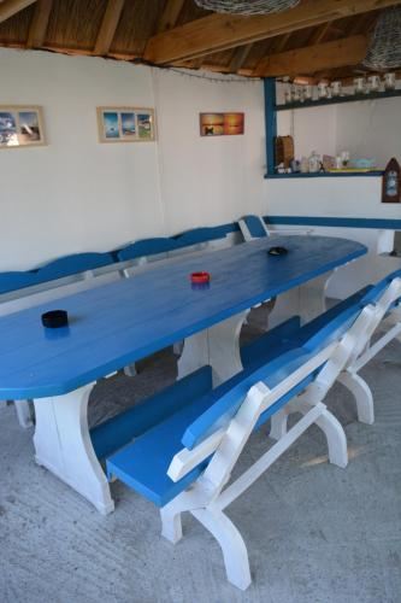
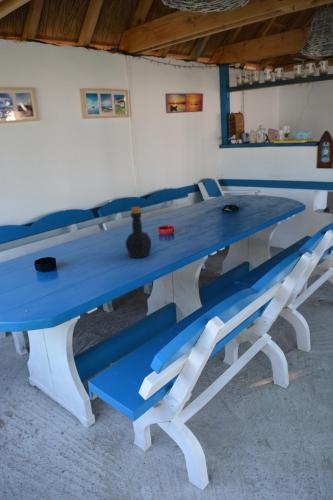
+ bottle [125,206,152,259]
